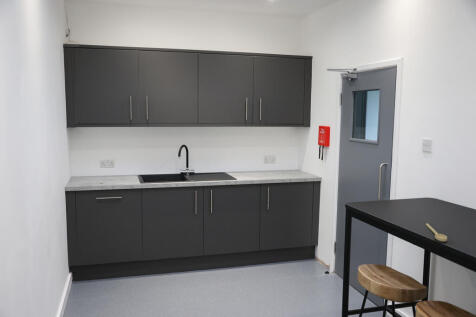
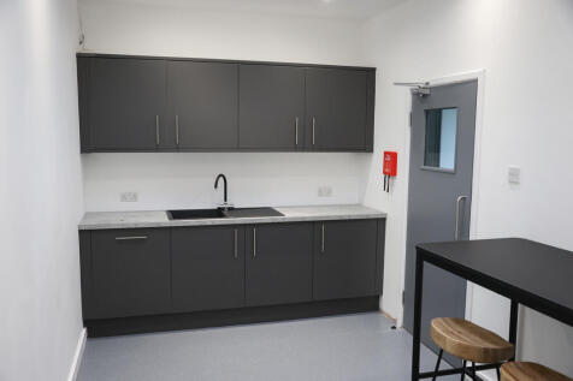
- spoon [425,222,448,242]
